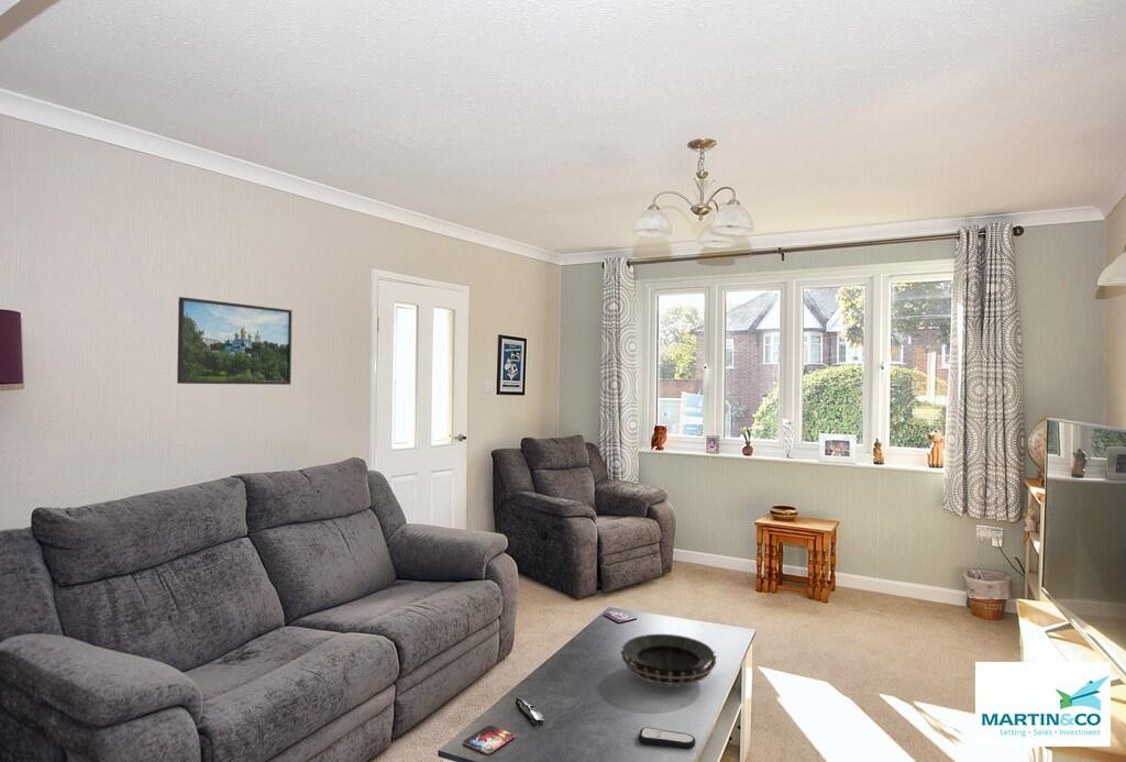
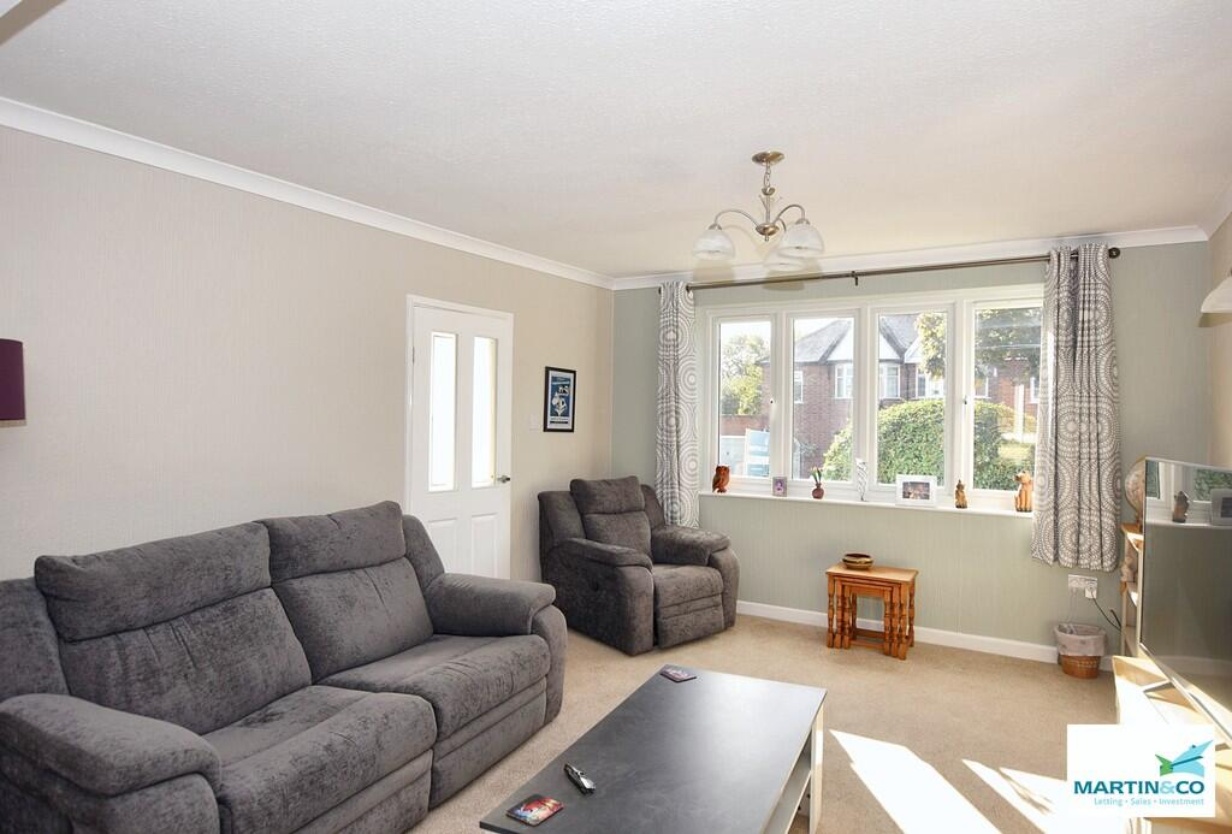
- remote control [638,726,697,751]
- decorative bowl [620,633,718,688]
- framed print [176,296,292,386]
